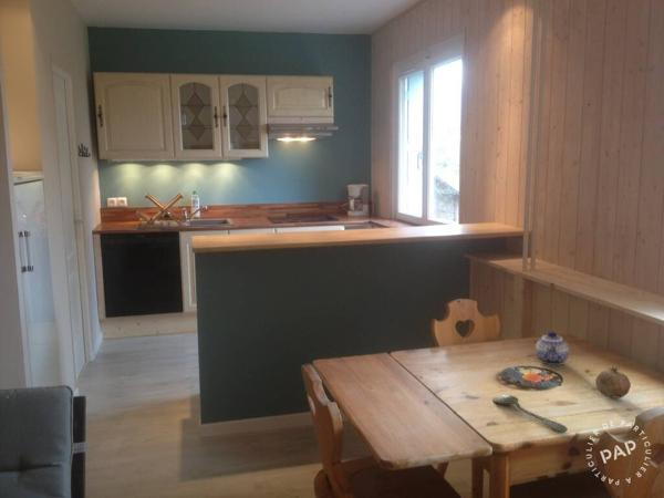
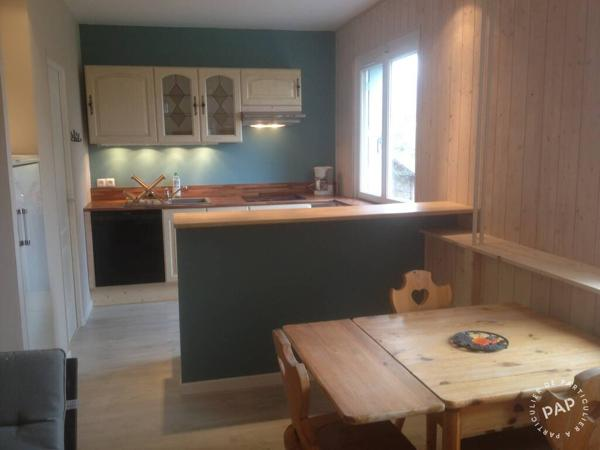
- spoon [491,394,569,433]
- teapot [535,330,570,366]
- fruit [594,366,632,400]
